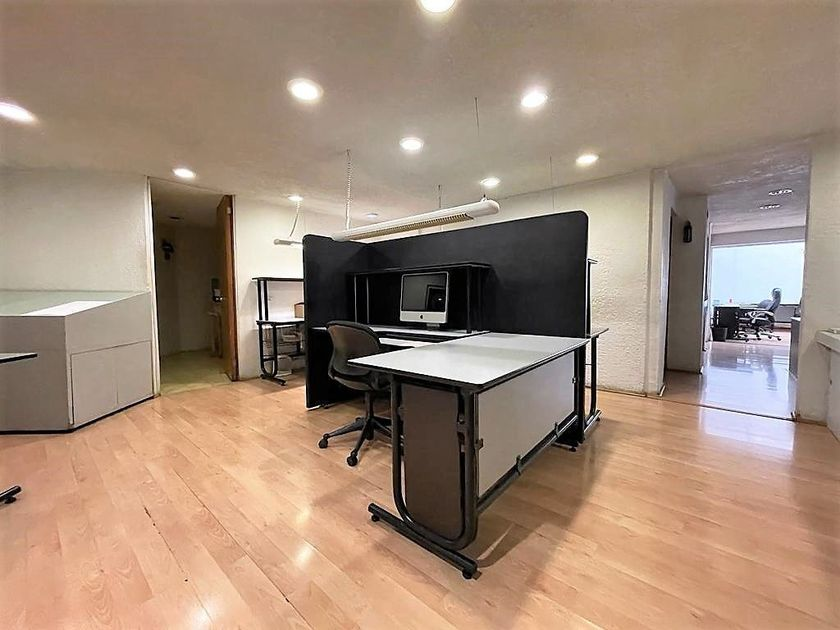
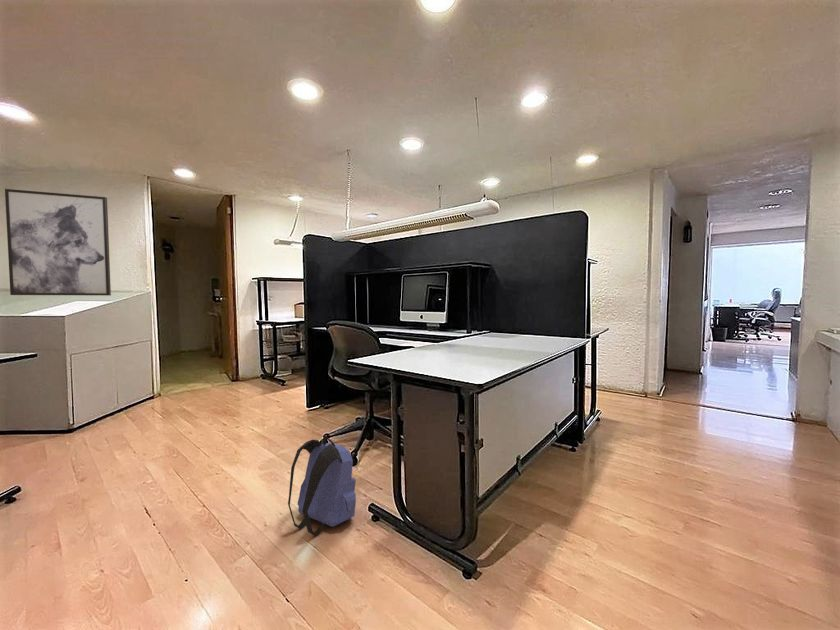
+ backpack [287,436,357,536]
+ wall art [4,188,112,296]
